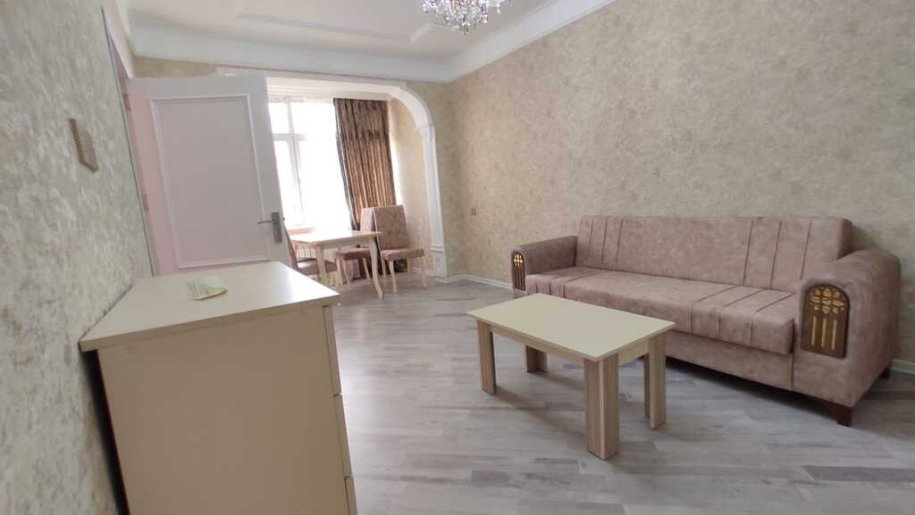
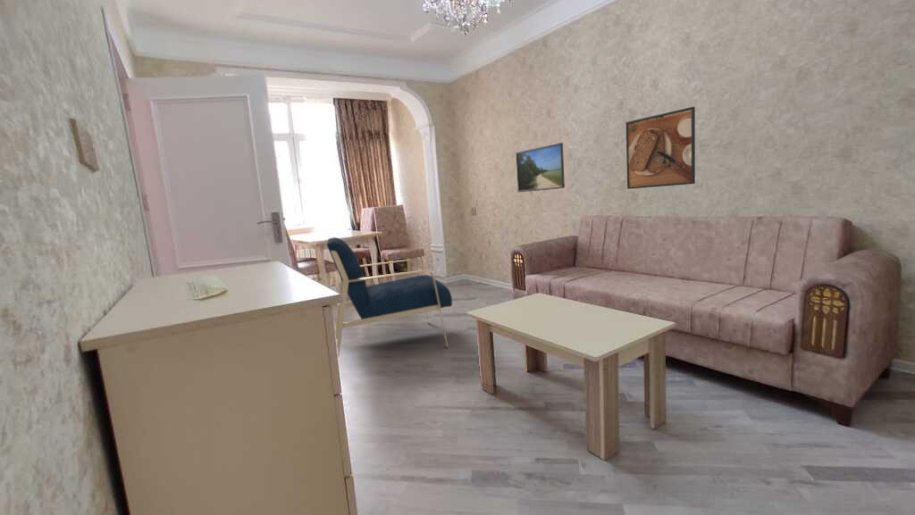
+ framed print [515,142,566,193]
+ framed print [625,106,696,190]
+ chair [326,236,453,358]
